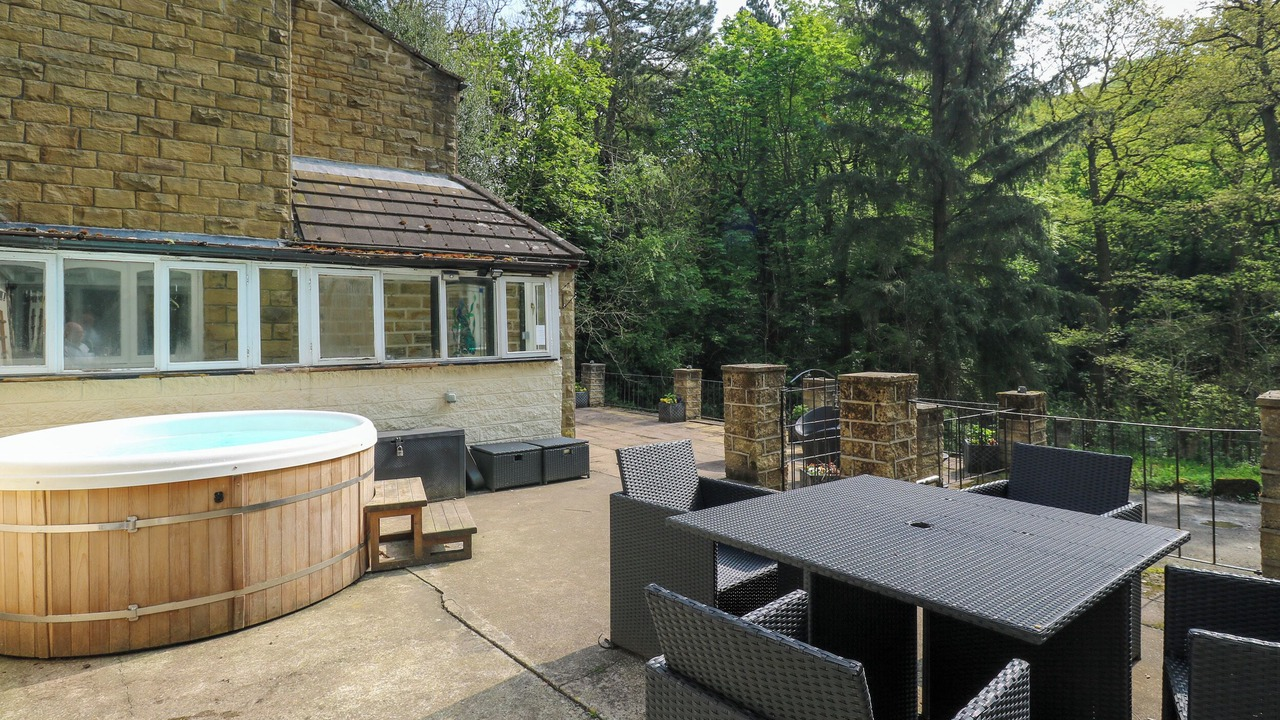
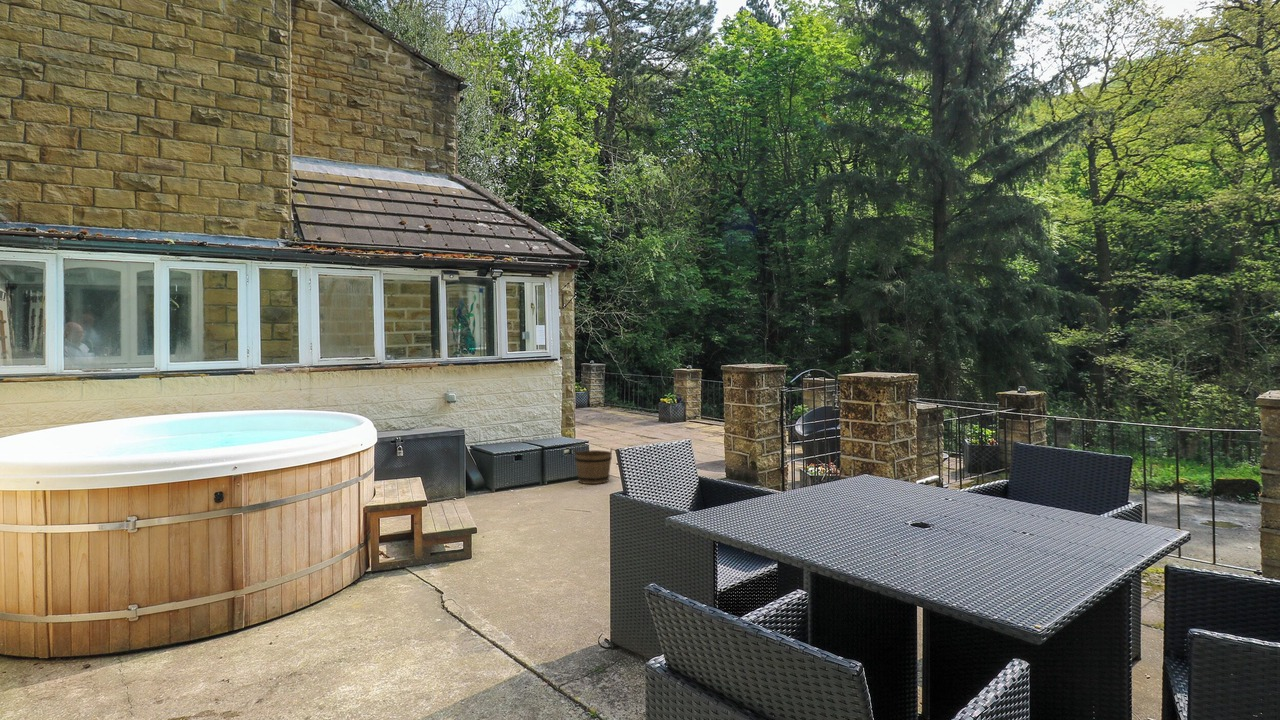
+ bucket [573,446,613,485]
